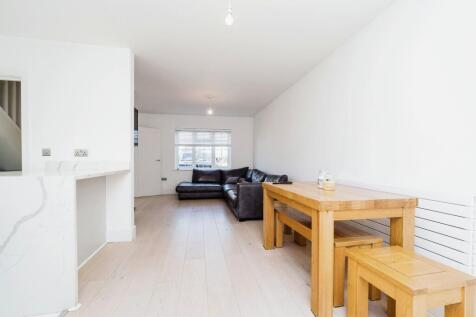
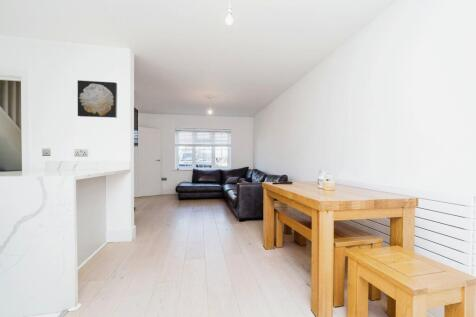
+ wall art [77,79,118,119]
